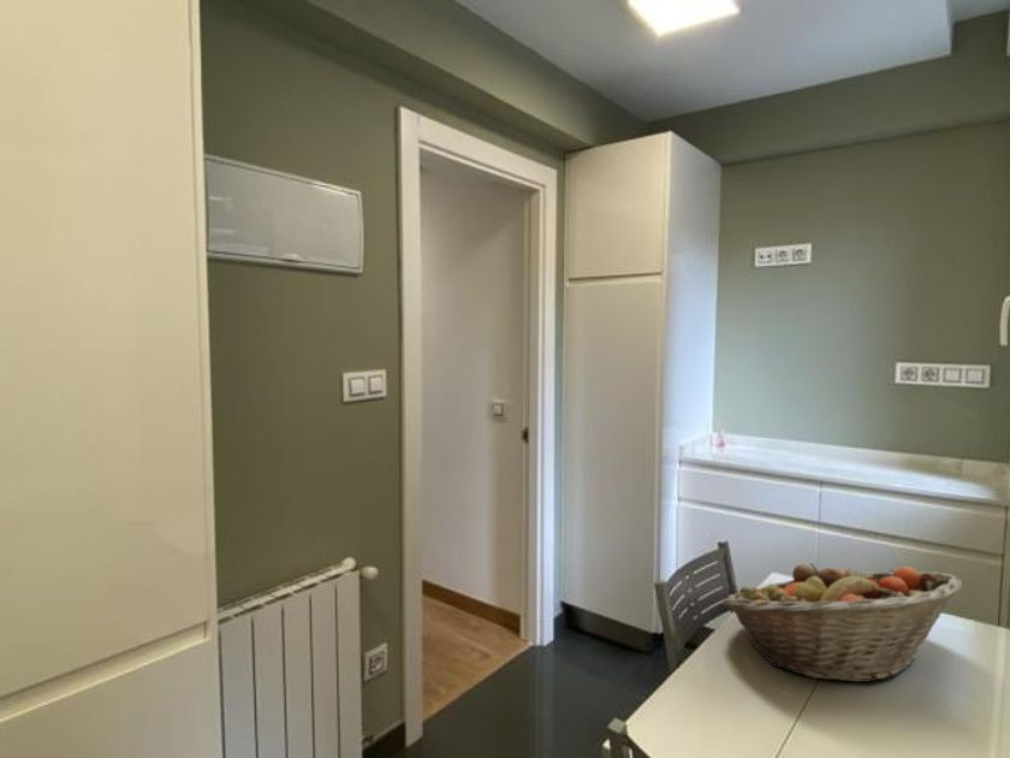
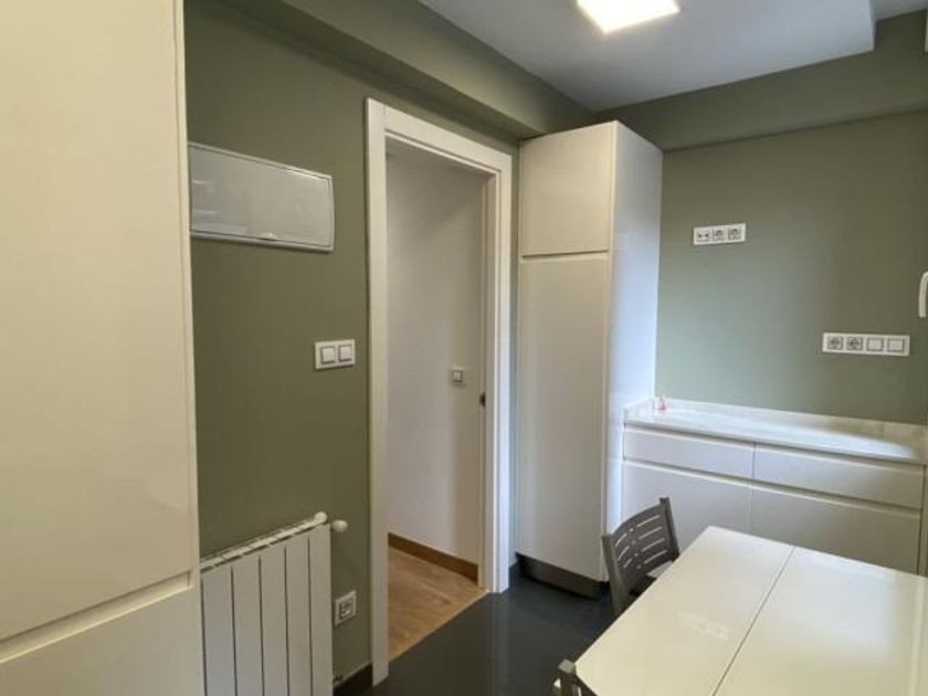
- fruit basket [721,562,963,683]
